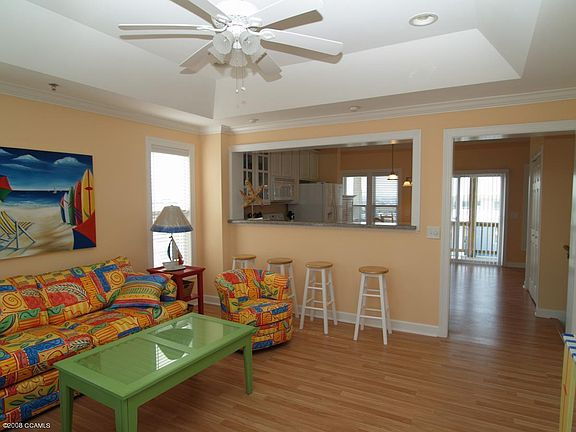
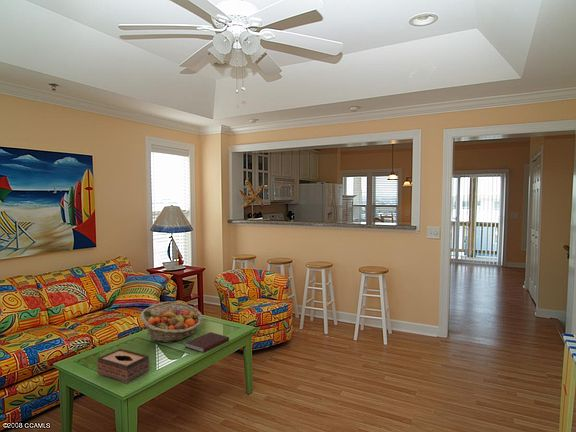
+ fruit basket [139,301,204,343]
+ tissue box [96,348,150,384]
+ notebook [184,331,230,354]
